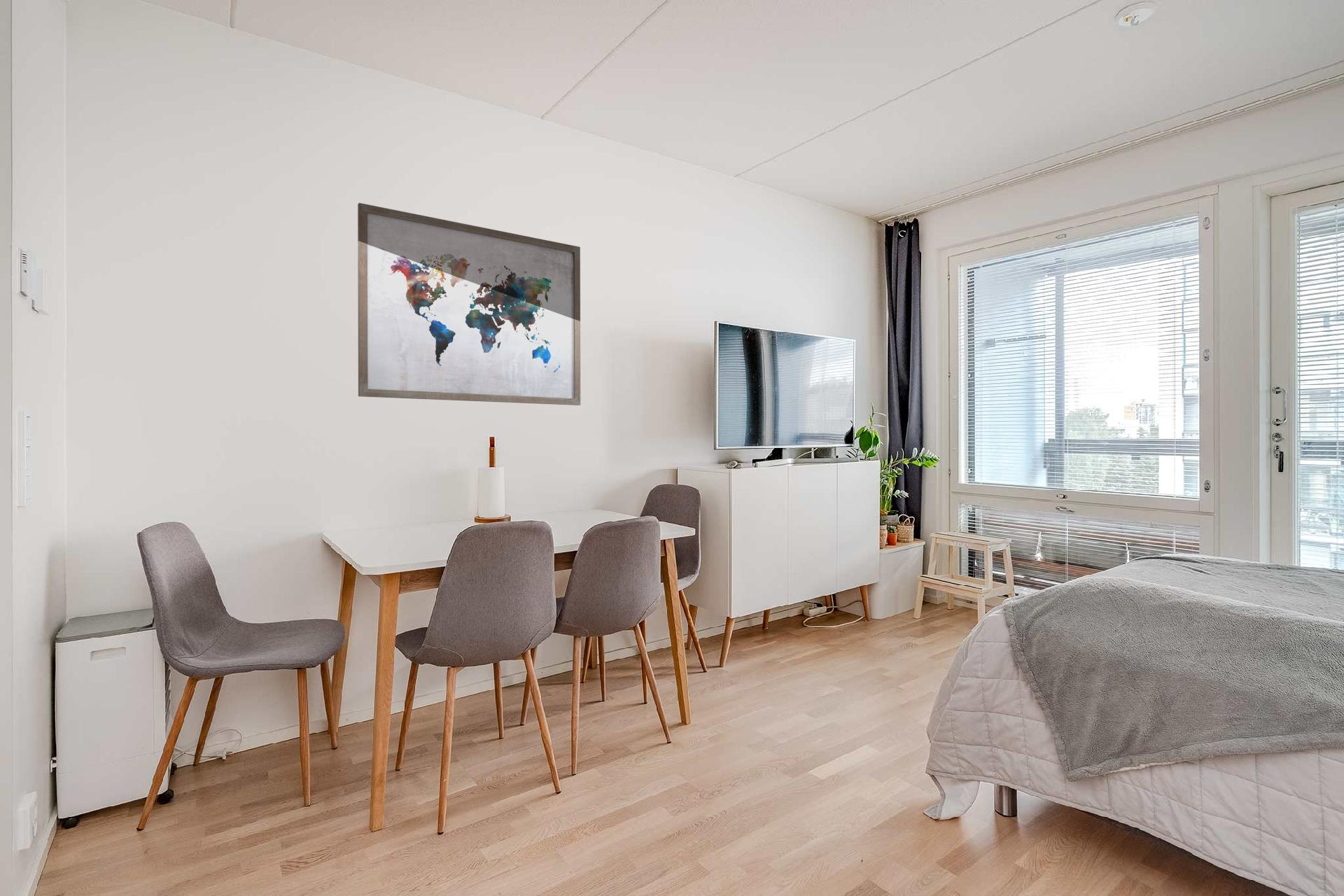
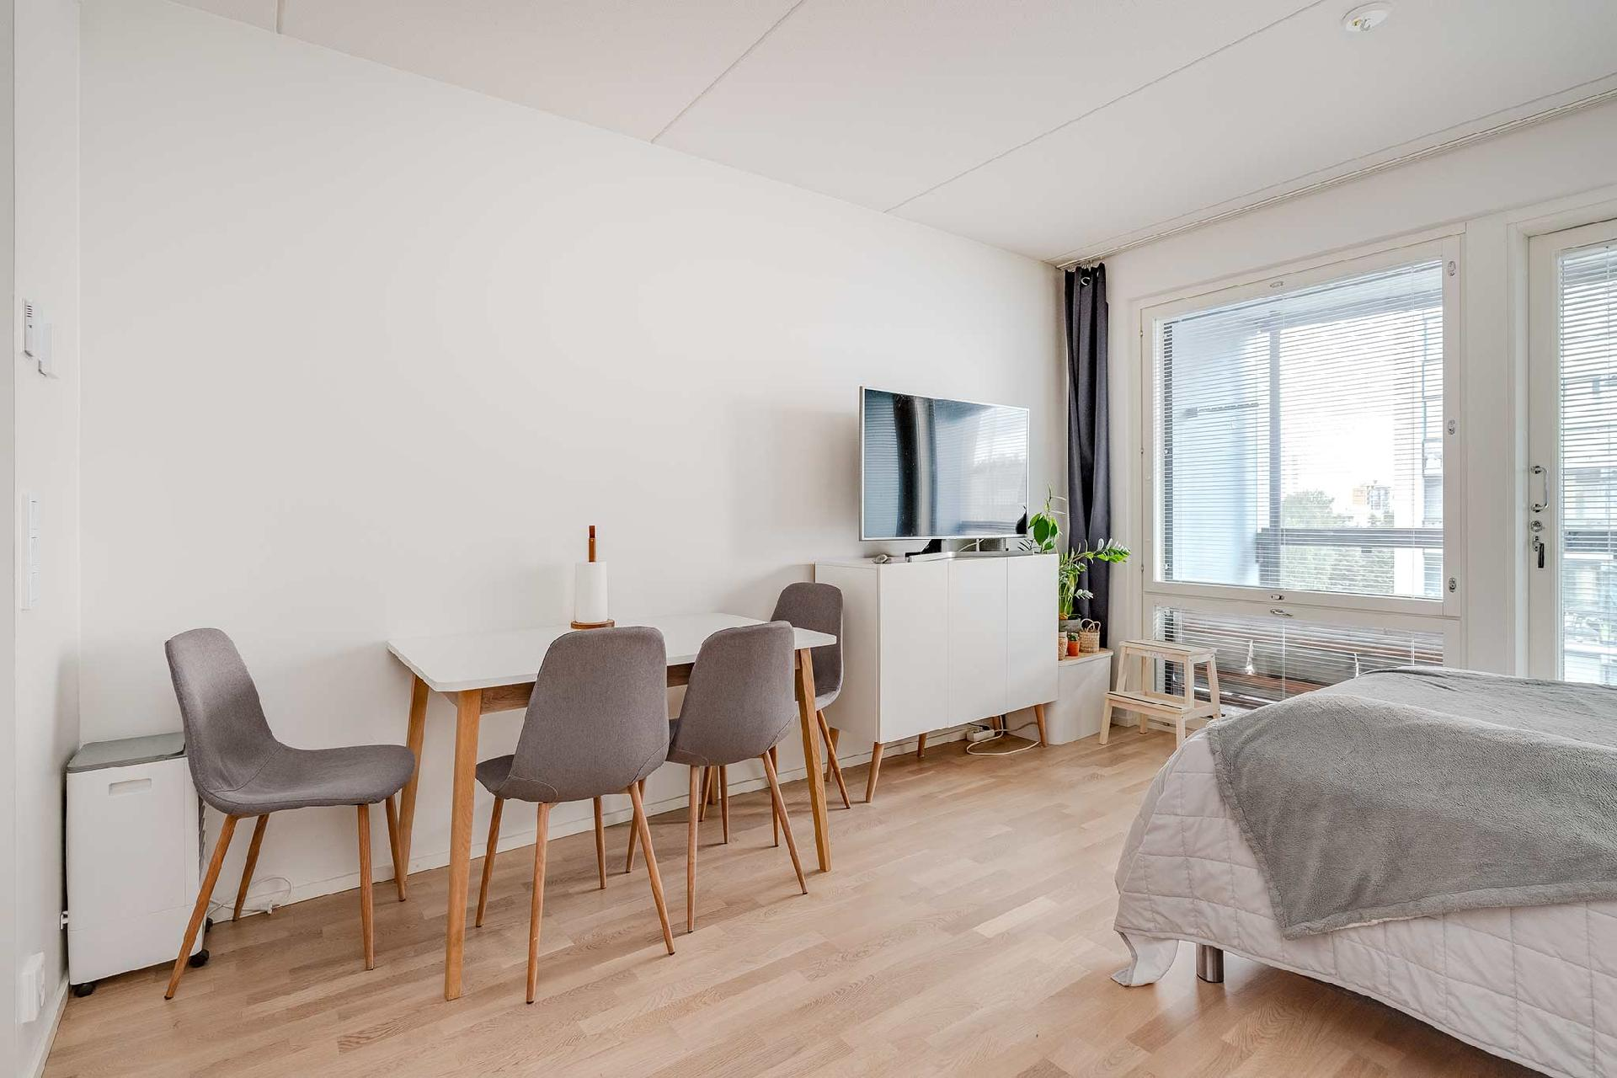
- wall art [357,202,581,406]
